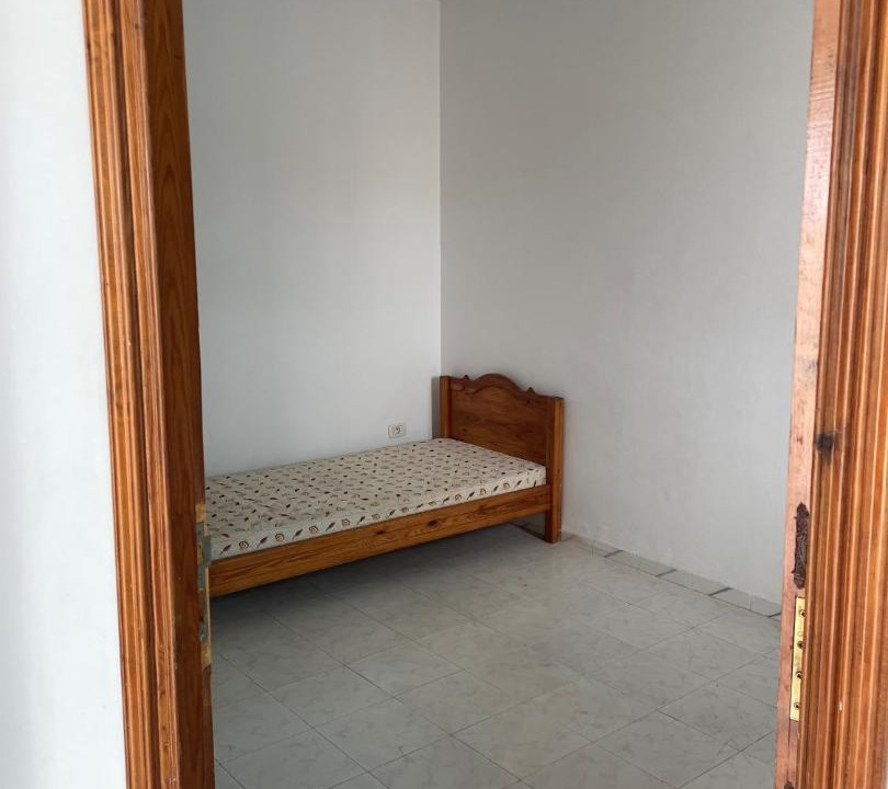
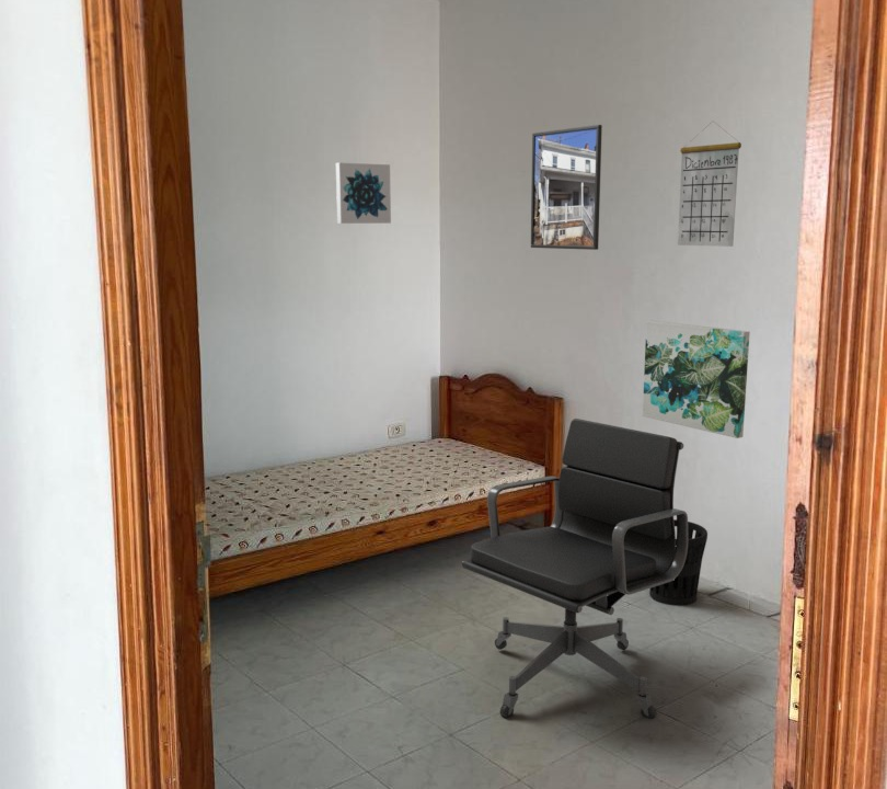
+ wall art [335,161,392,225]
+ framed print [530,124,603,251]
+ calendar [677,121,742,248]
+ wall art [642,319,751,439]
+ wastebasket [648,518,709,607]
+ office chair [461,418,689,720]
